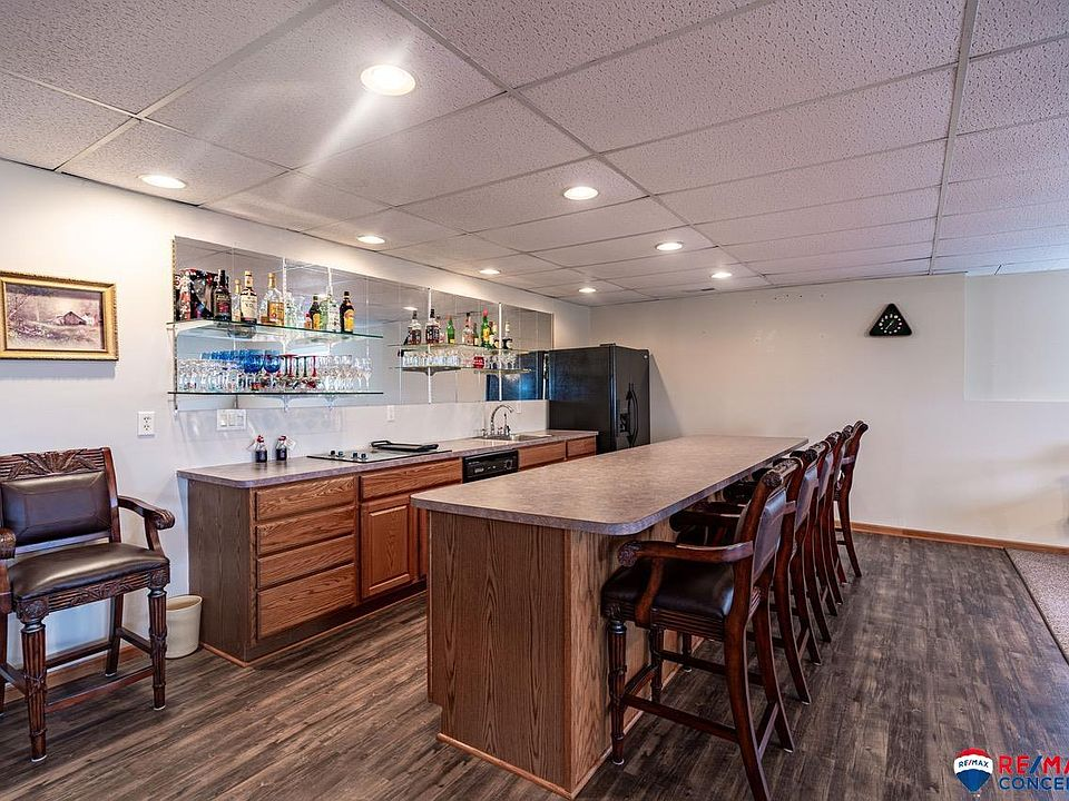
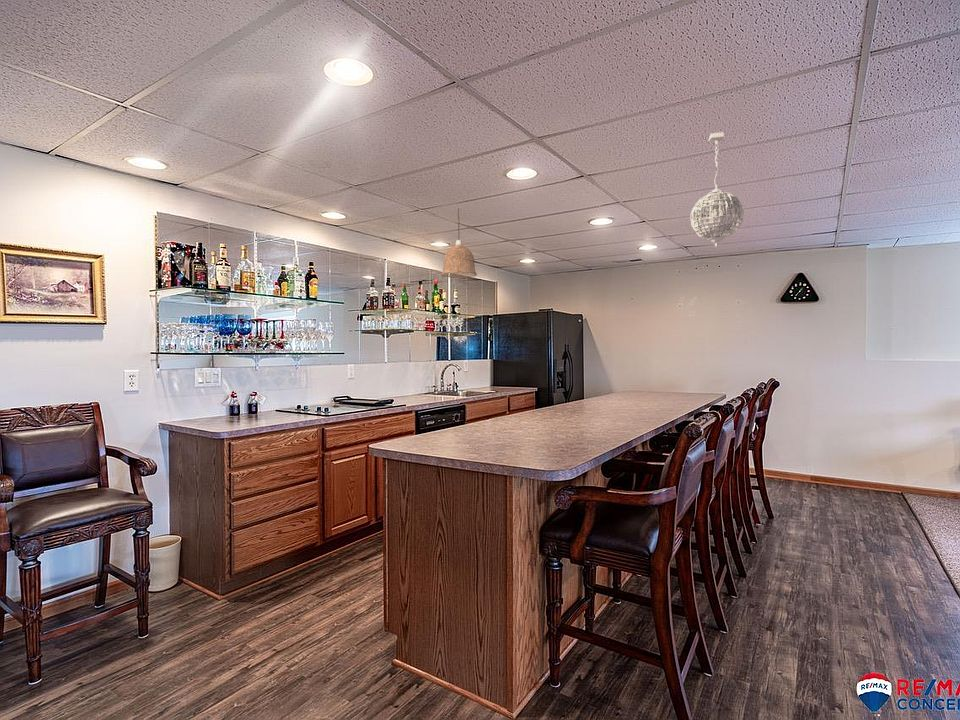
+ pendant lamp [440,207,478,279]
+ pendant light [689,131,745,249]
